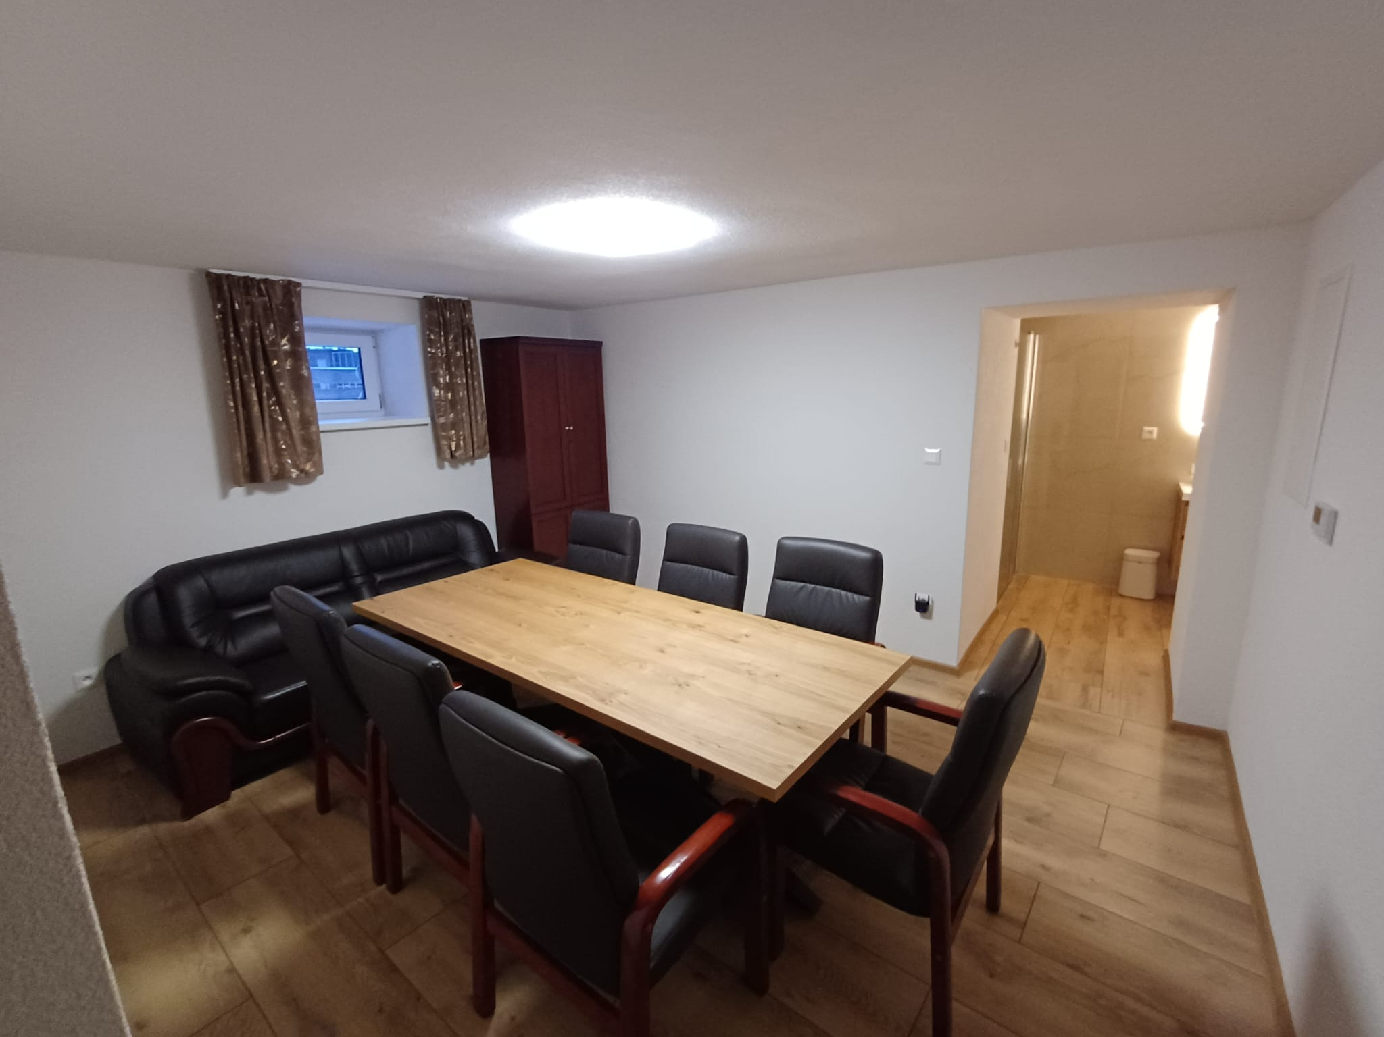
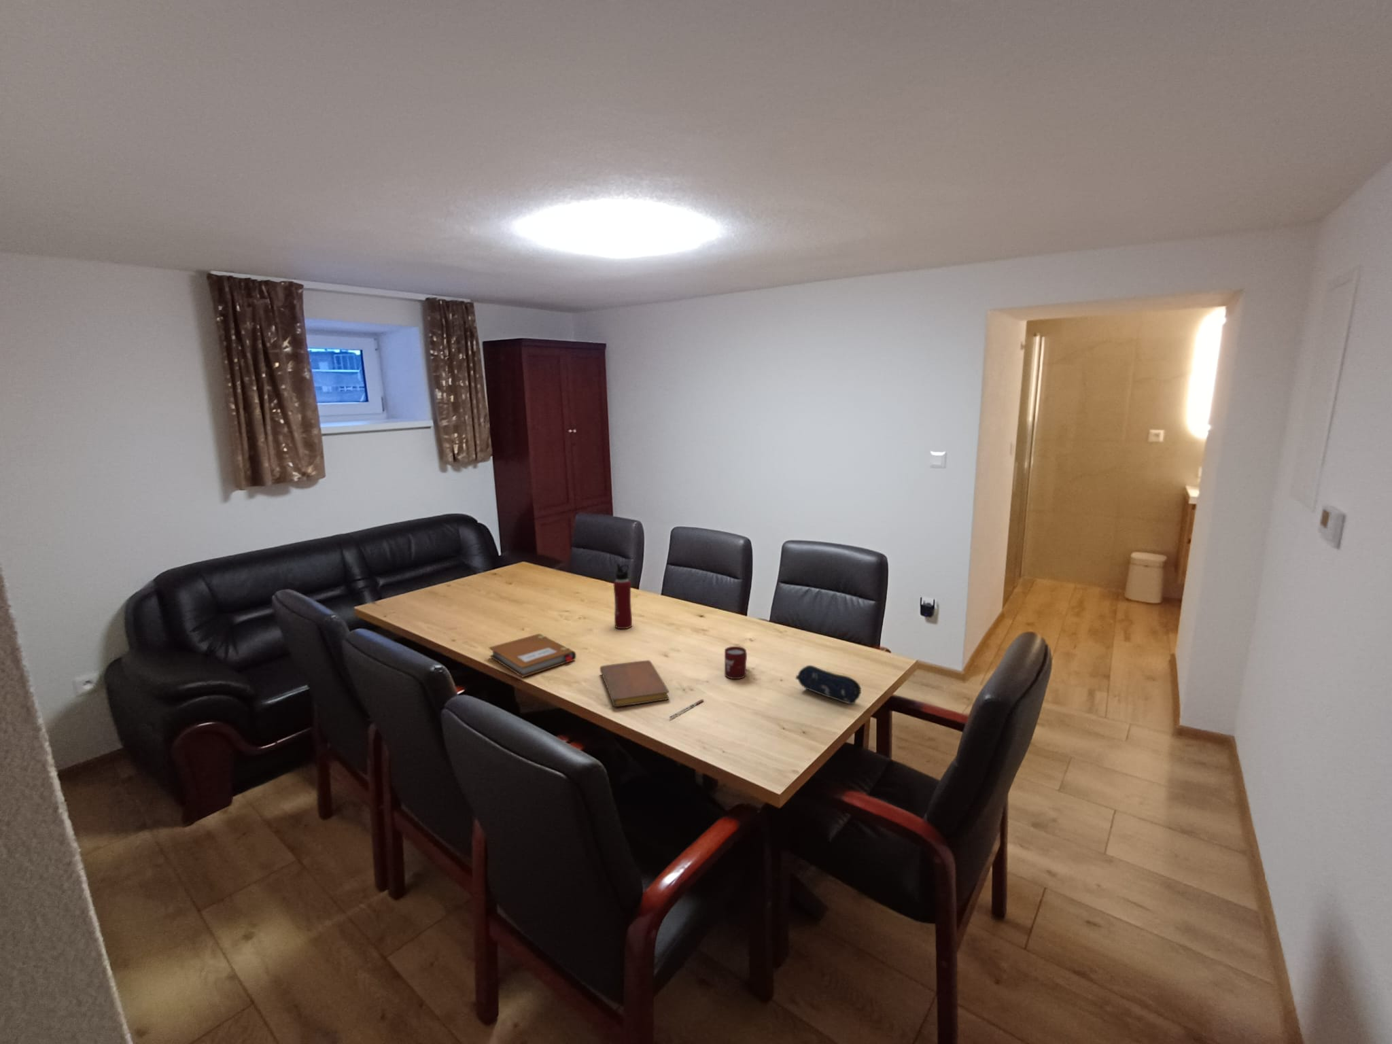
+ water bottle [613,563,632,629]
+ pencil case [796,665,862,705]
+ notebook [489,633,577,679]
+ notebook [600,659,670,707]
+ pen [669,699,704,719]
+ cup [723,646,748,680]
